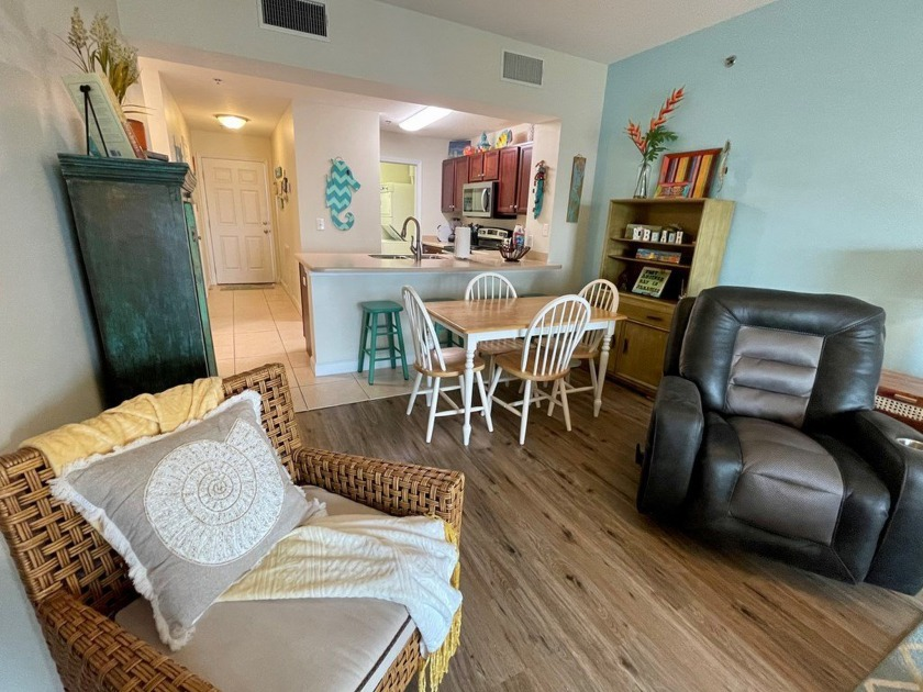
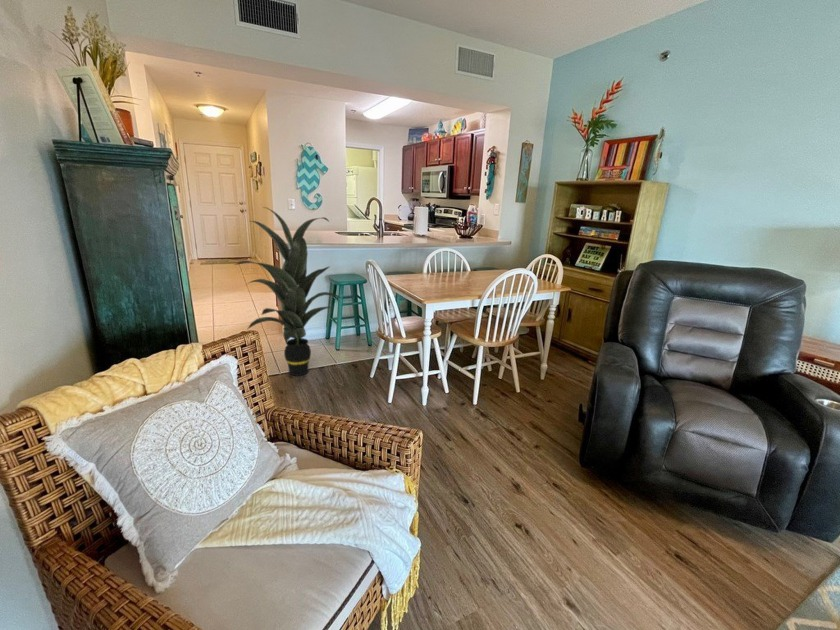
+ indoor plant [234,206,344,377]
